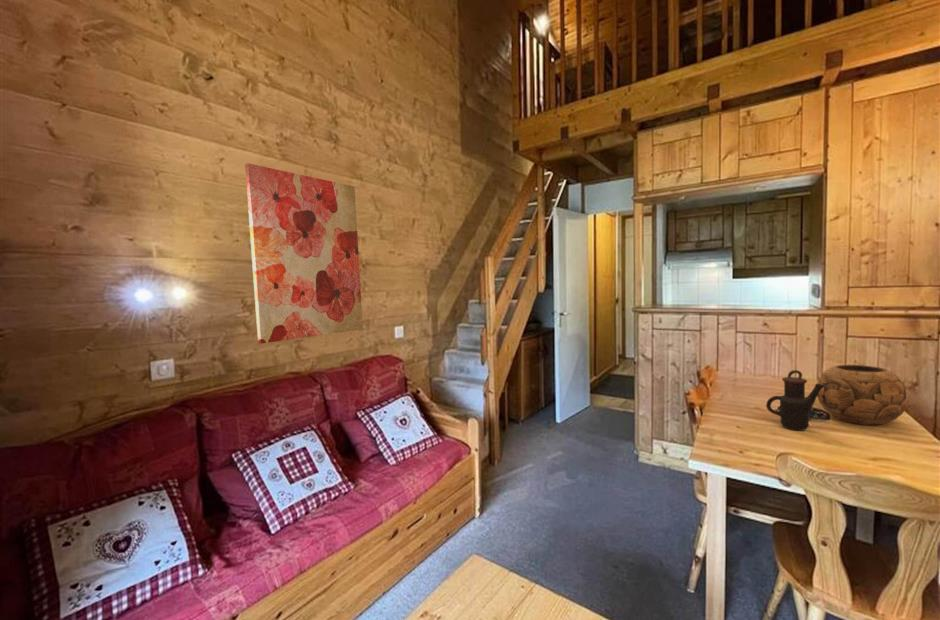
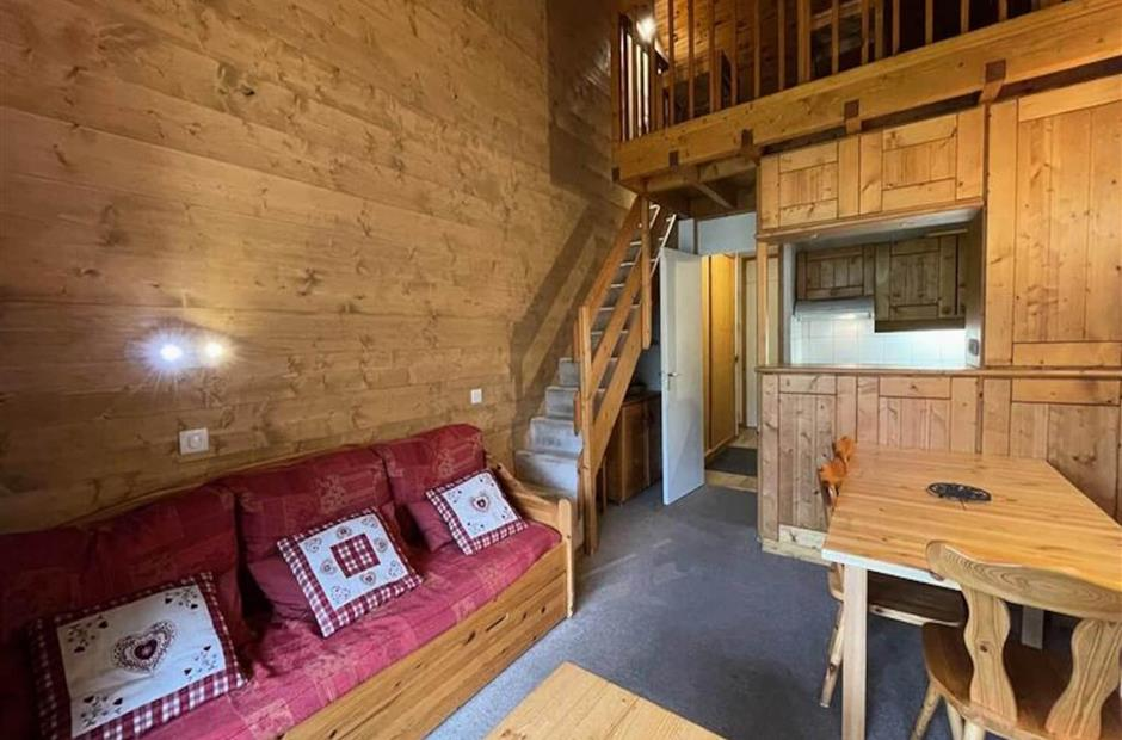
- decorative bowl [817,364,909,426]
- wall art [244,162,364,345]
- teapot [765,369,825,432]
